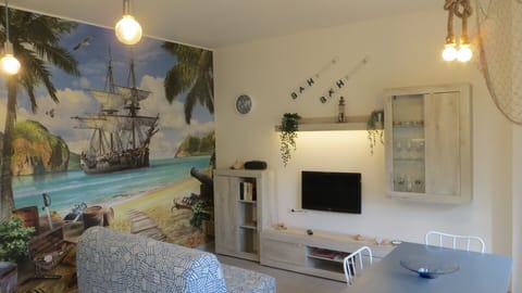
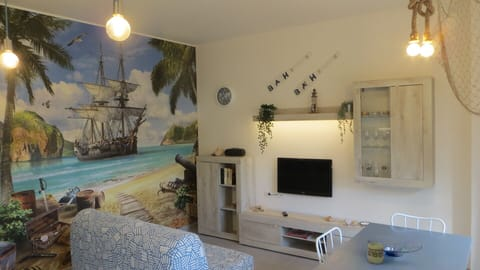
+ cup [366,242,385,265]
